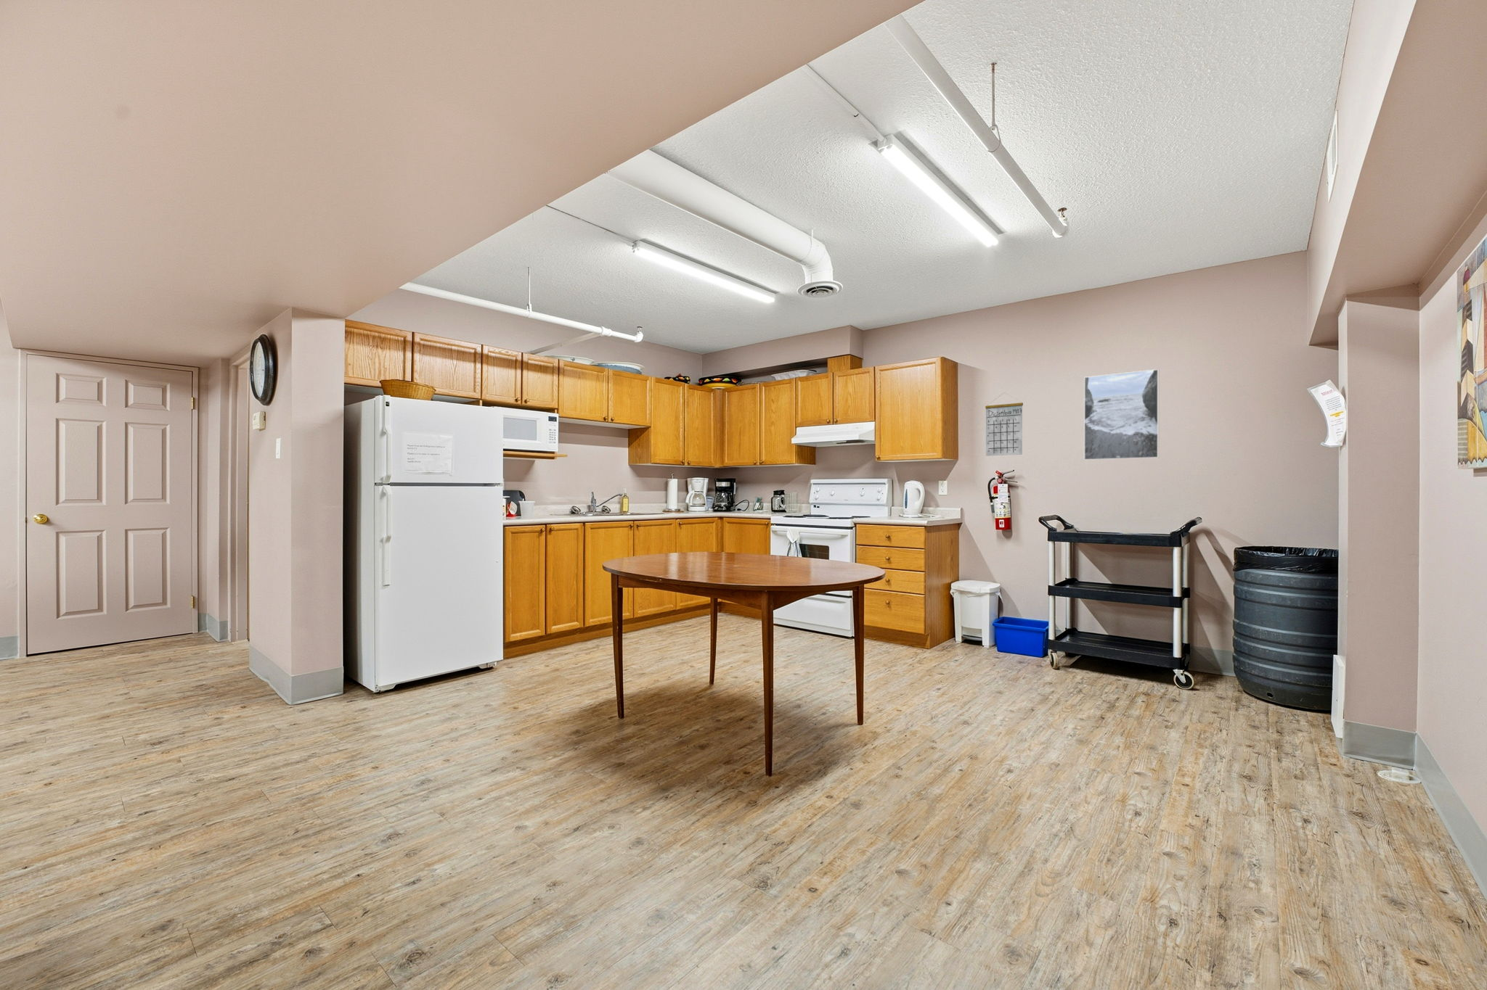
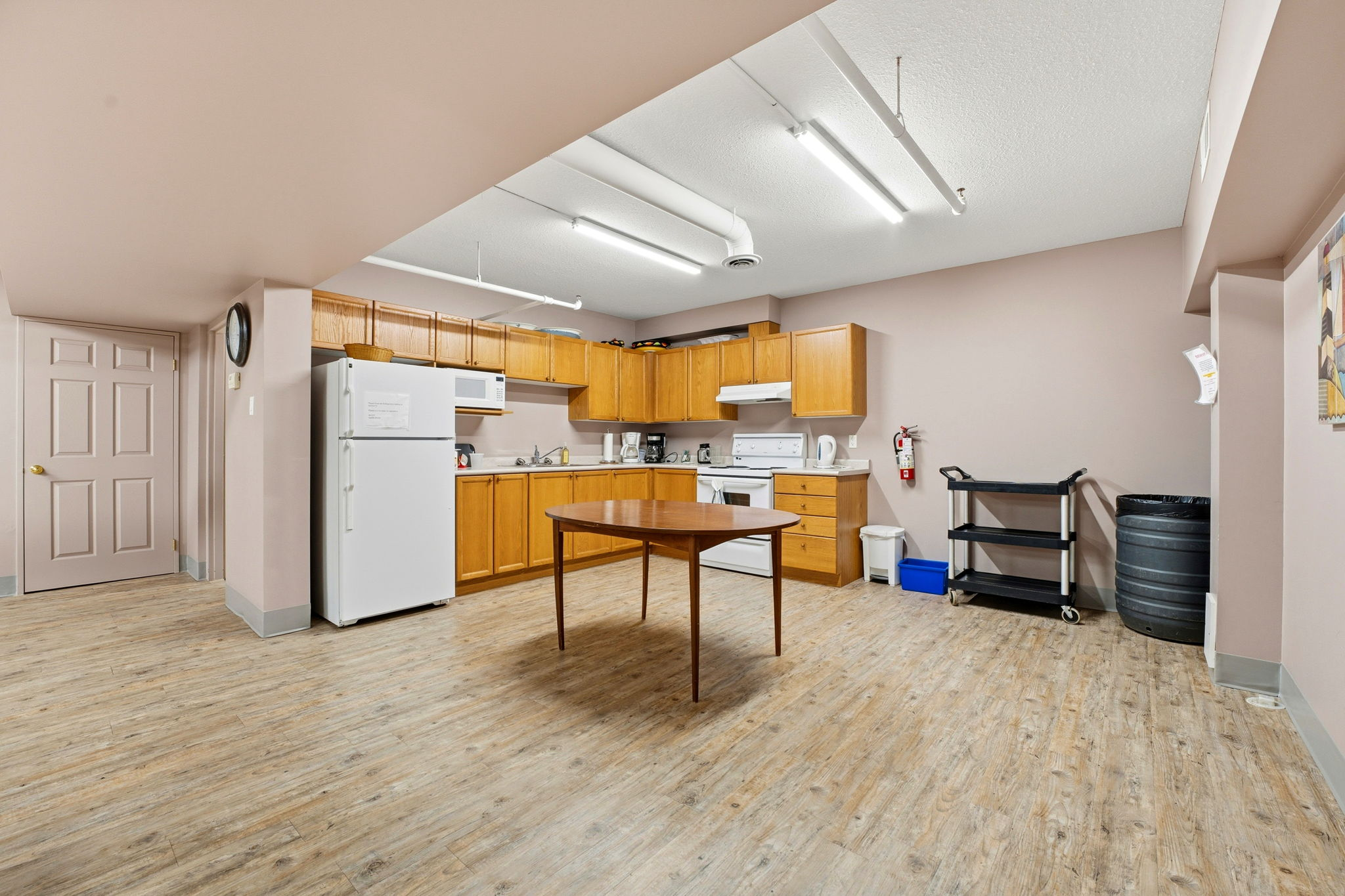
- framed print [1083,368,1160,461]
- calendar [985,392,1024,456]
